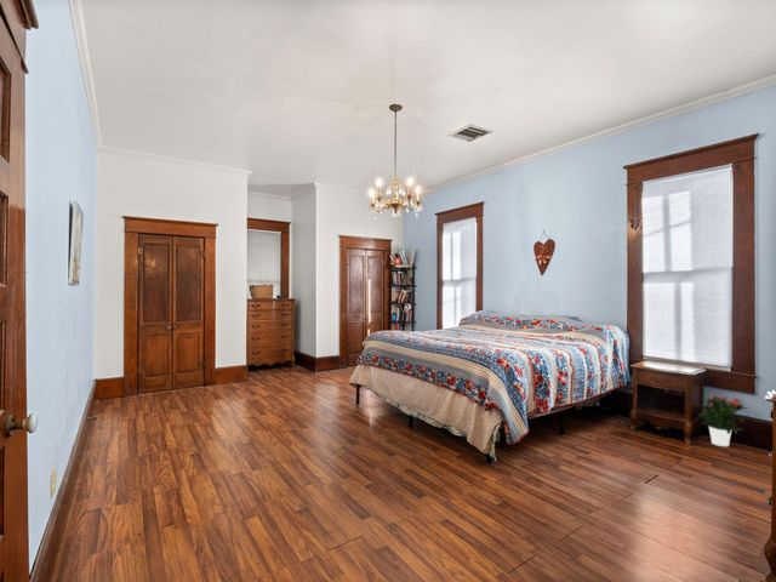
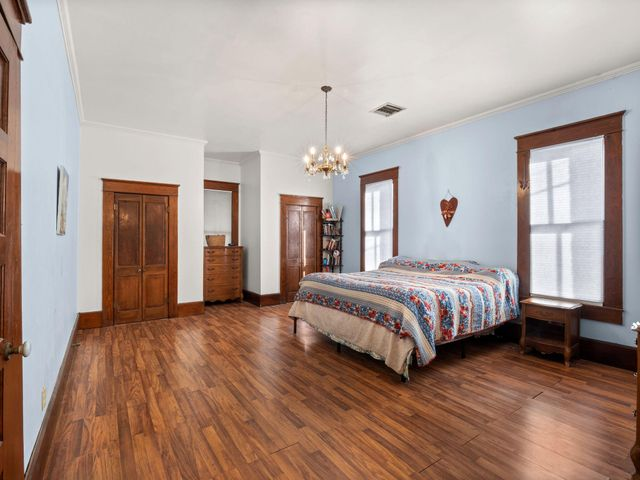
- potted flower [696,394,748,447]
